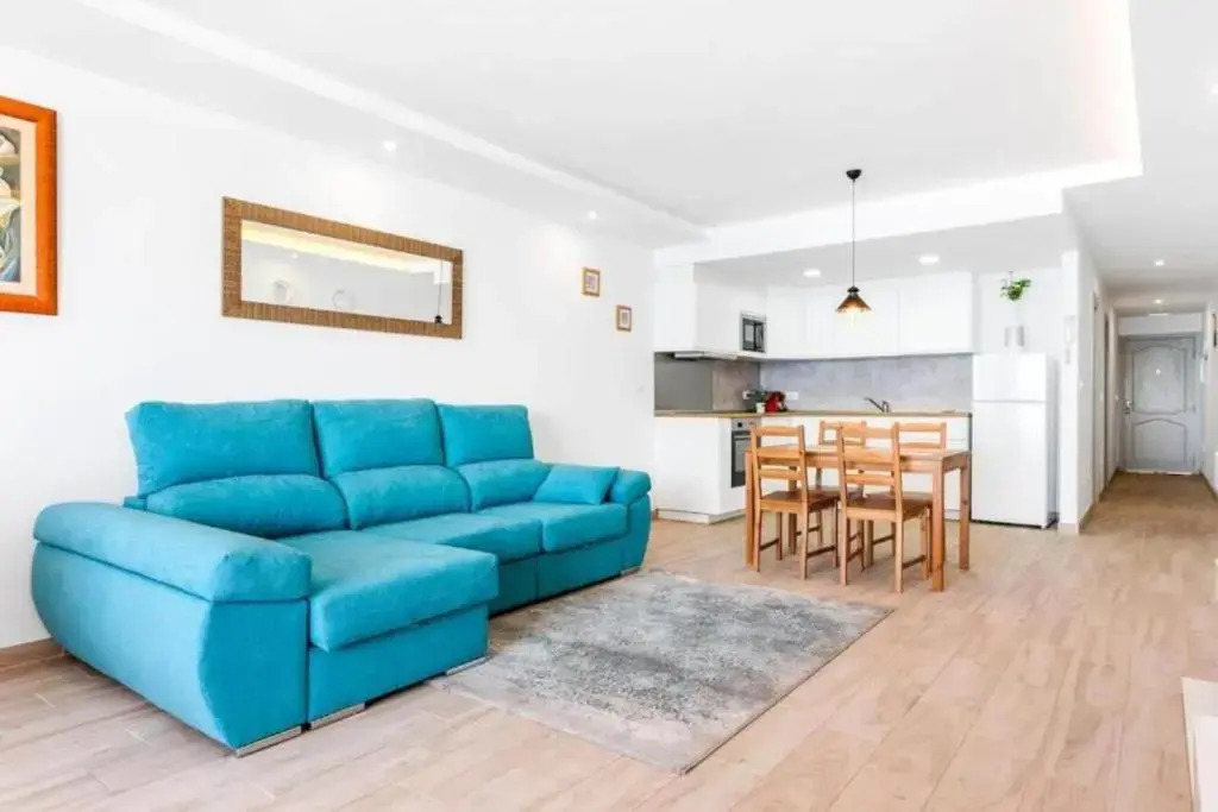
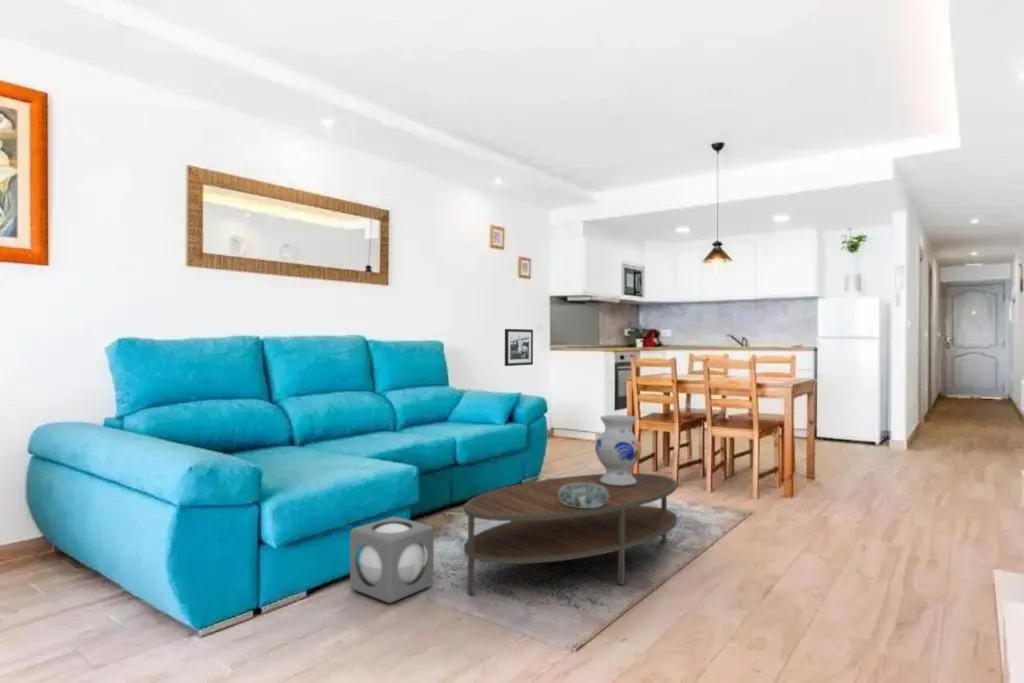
+ vase [594,414,643,486]
+ picture frame [504,328,534,367]
+ decorative bowl [558,483,609,508]
+ speaker [349,516,435,604]
+ coffee table [463,472,678,596]
